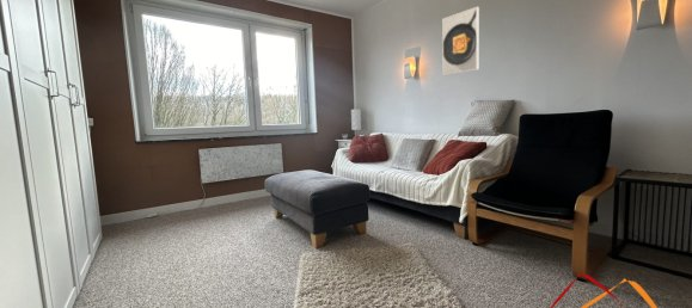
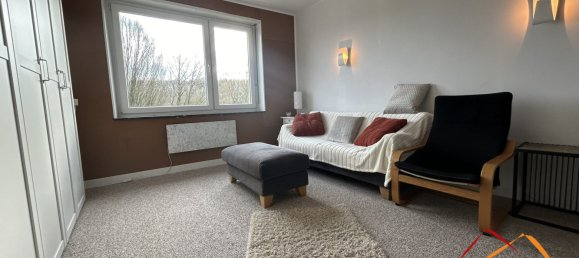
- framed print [441,6,480,76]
